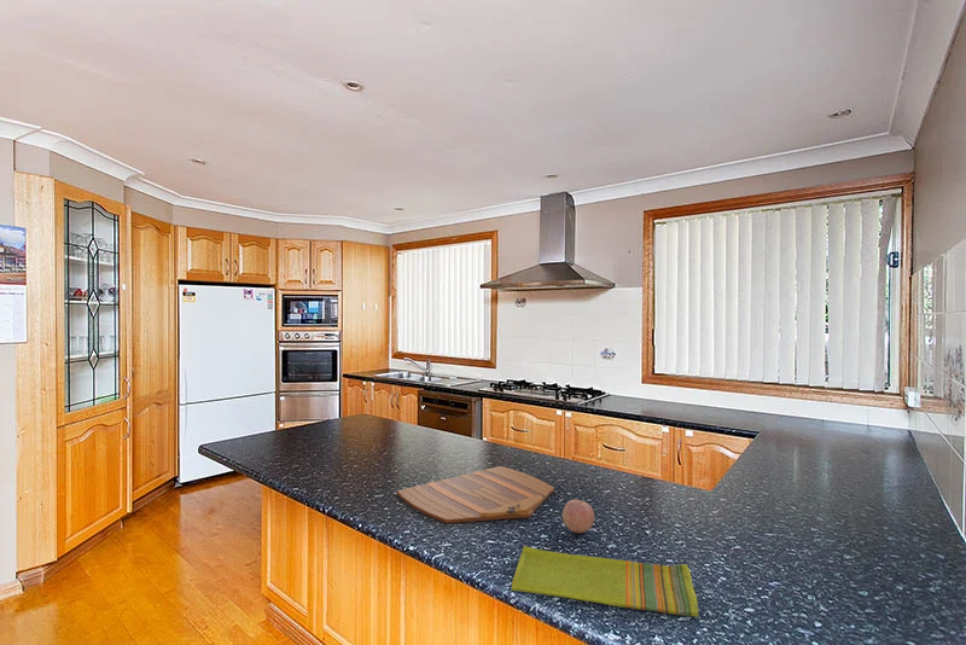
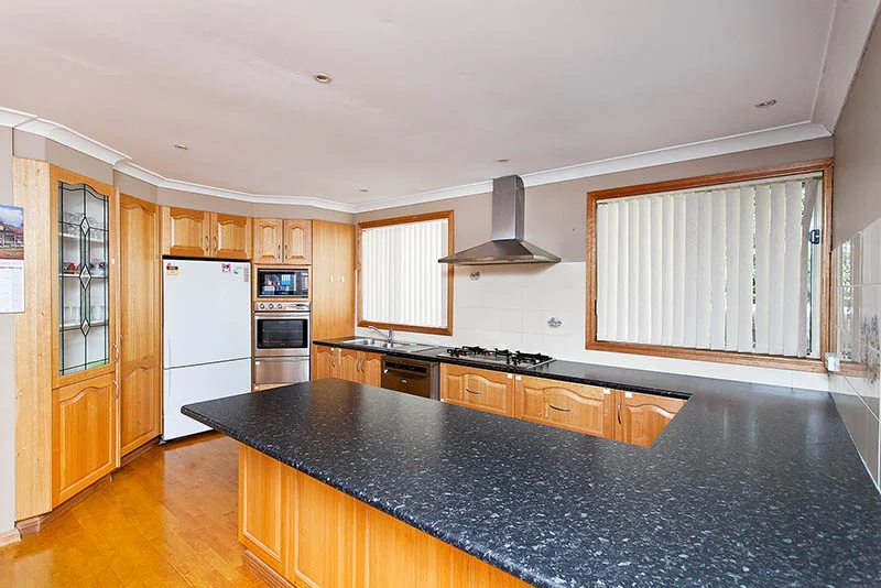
- cutting board [396,465,555,524]
- fruit [561,499,595,534]
- dish towel [511,545,699,618]
